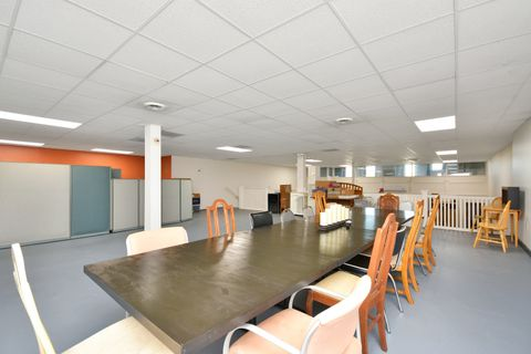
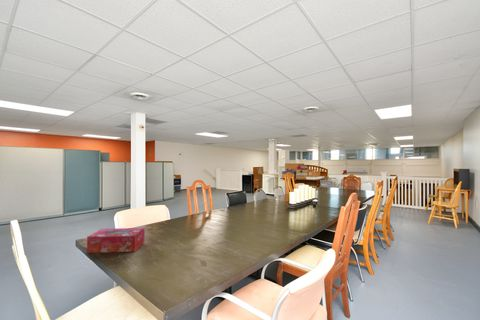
+ tissue box [86,227,145,254]
